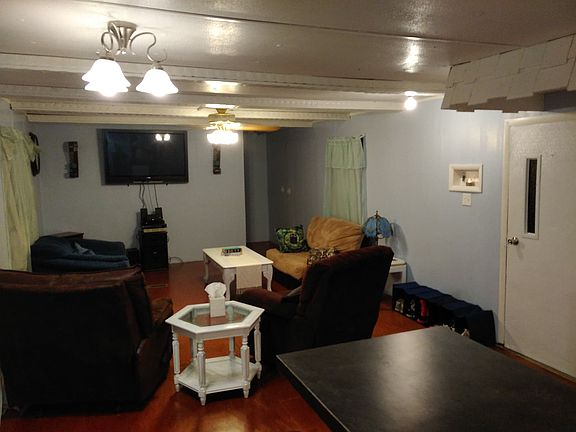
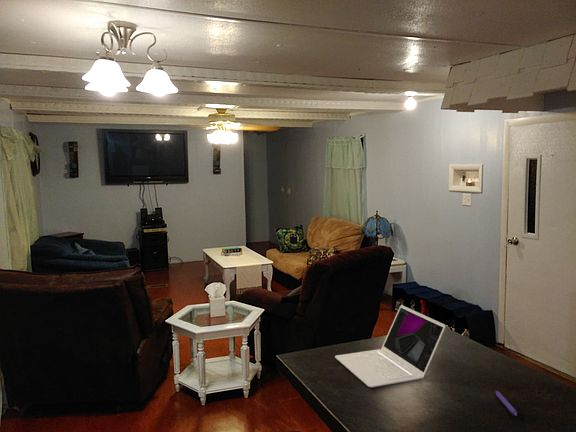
+ pen [495,390,518,417]
+ laptop [334,304,446,388]
